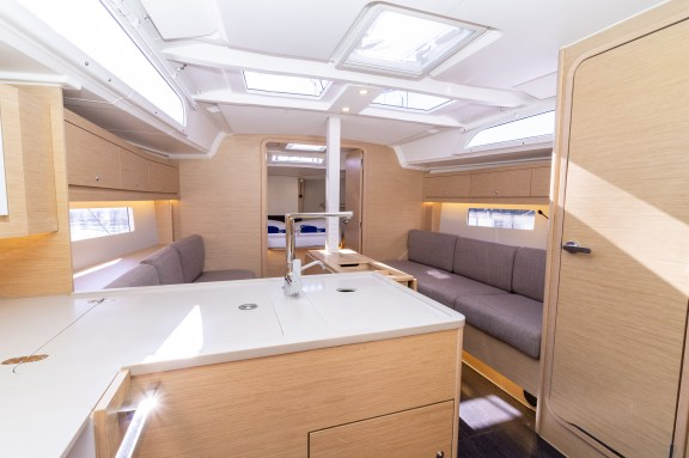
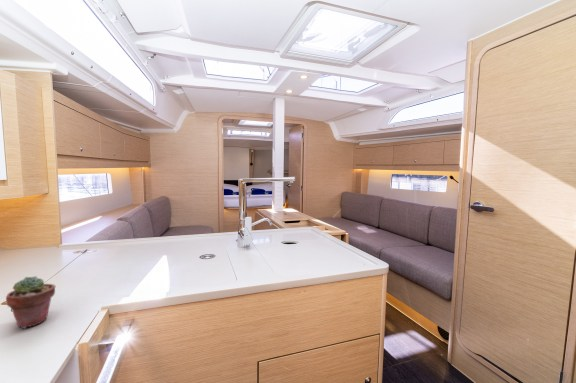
+ potted succulent [5,275,56,330]
